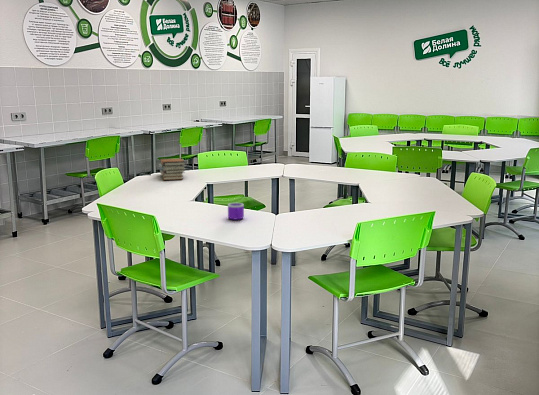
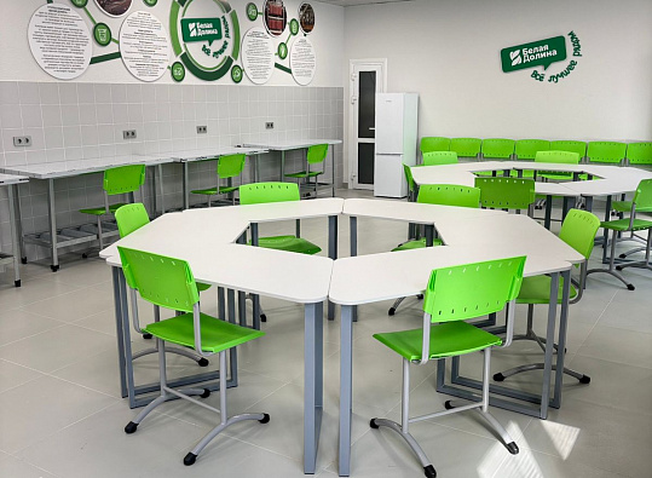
- book stack [158,157,186,181]
- mug [227,202,245,221]
